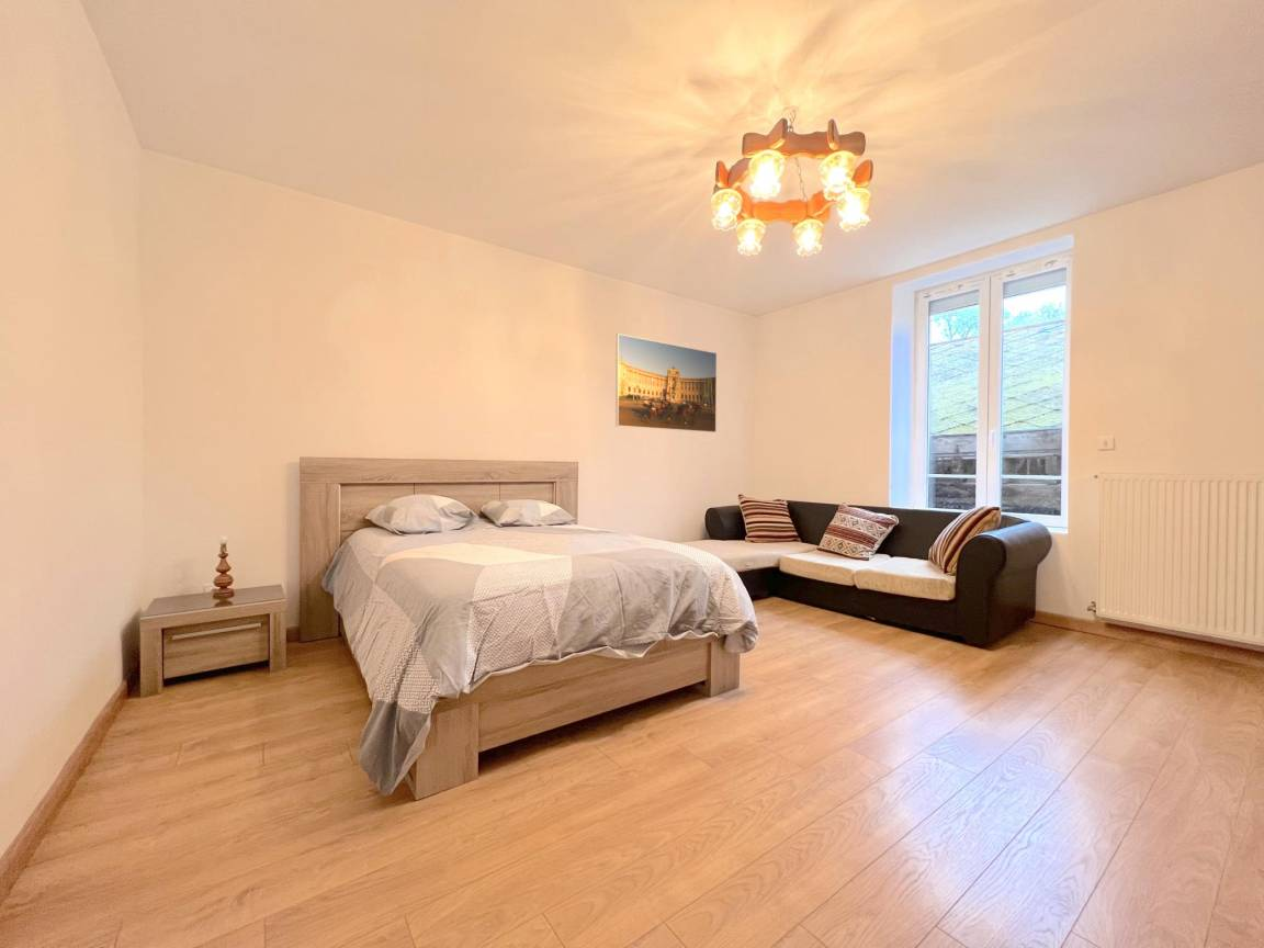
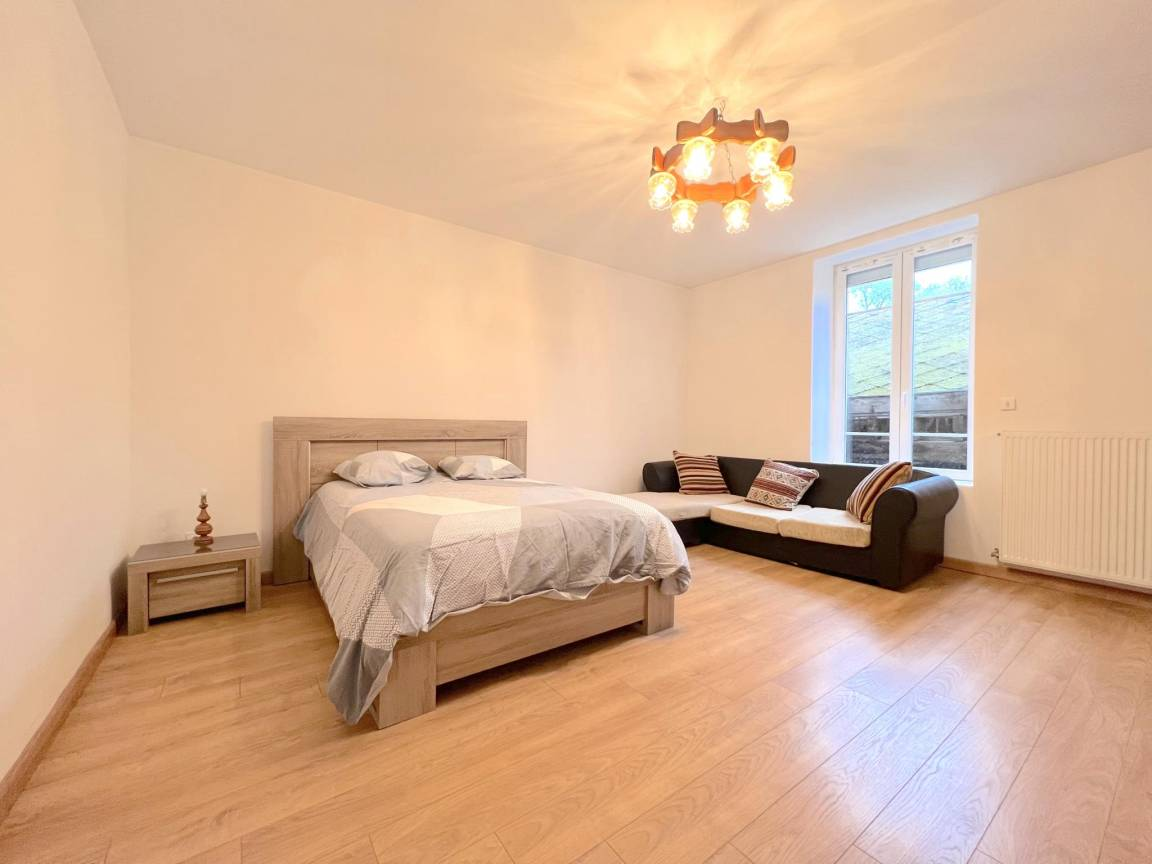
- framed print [614,332,718,433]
